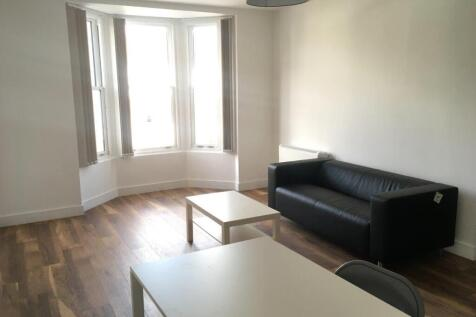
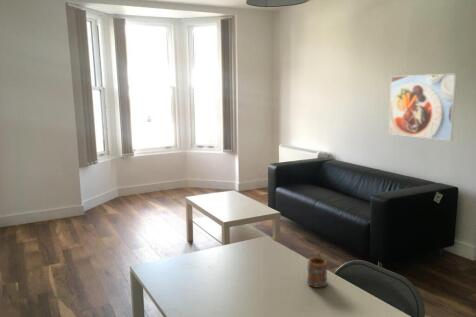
+ mug [306,251,329,289]
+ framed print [388,73,458,141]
